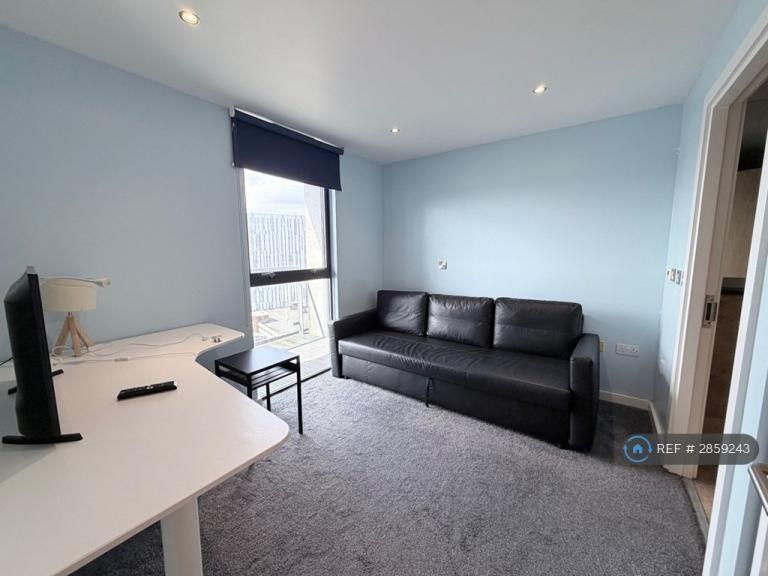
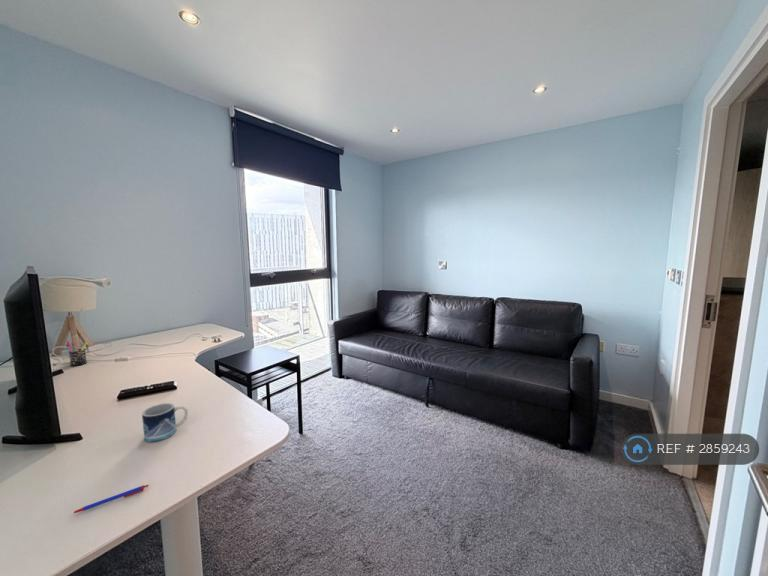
+ mug [141,402,189,443]
+ pen holder [65,340,89,367]
+ pen [72,484,149,514]
